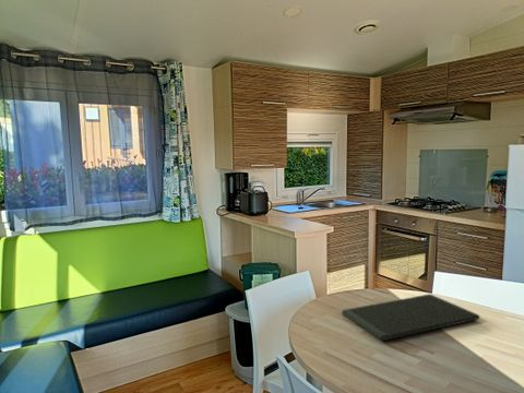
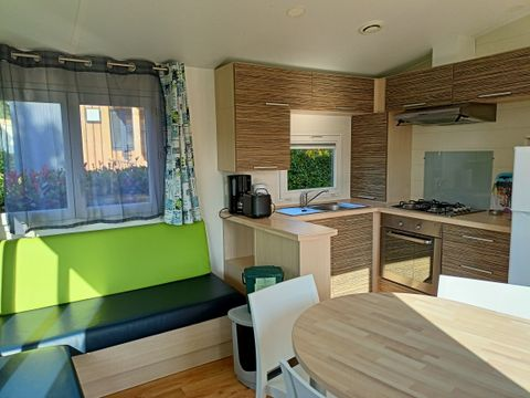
- cutting board [341,293,481,342]
